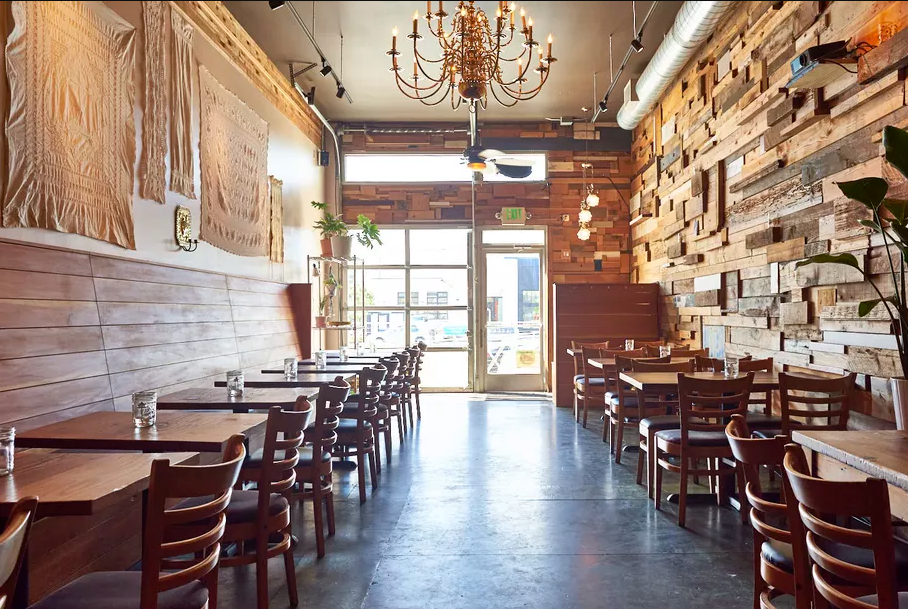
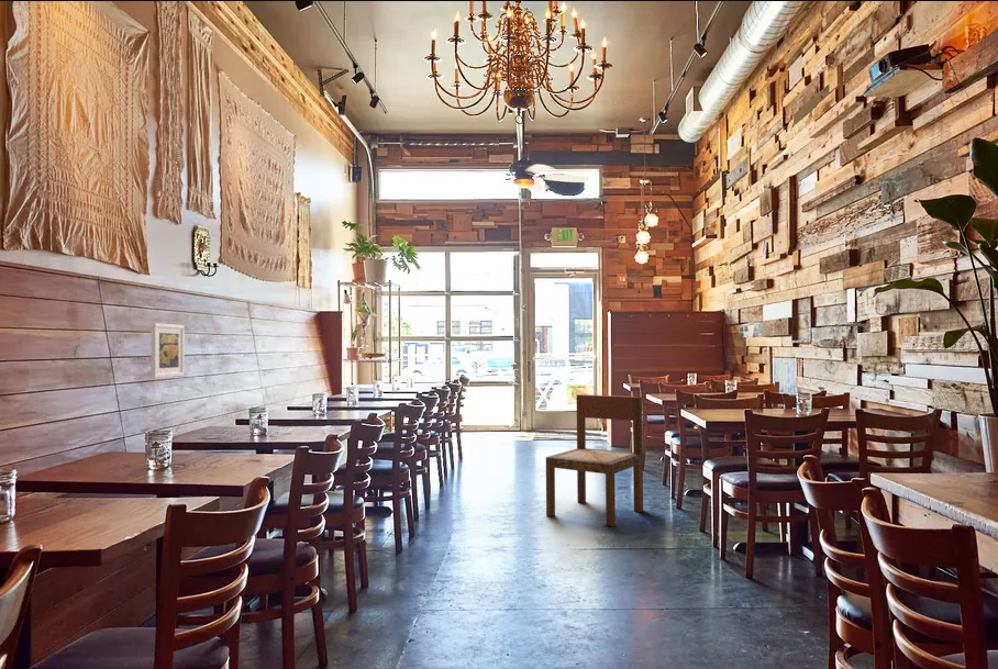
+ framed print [151,322,186,379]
+ dining chair [545,393,644,527]
